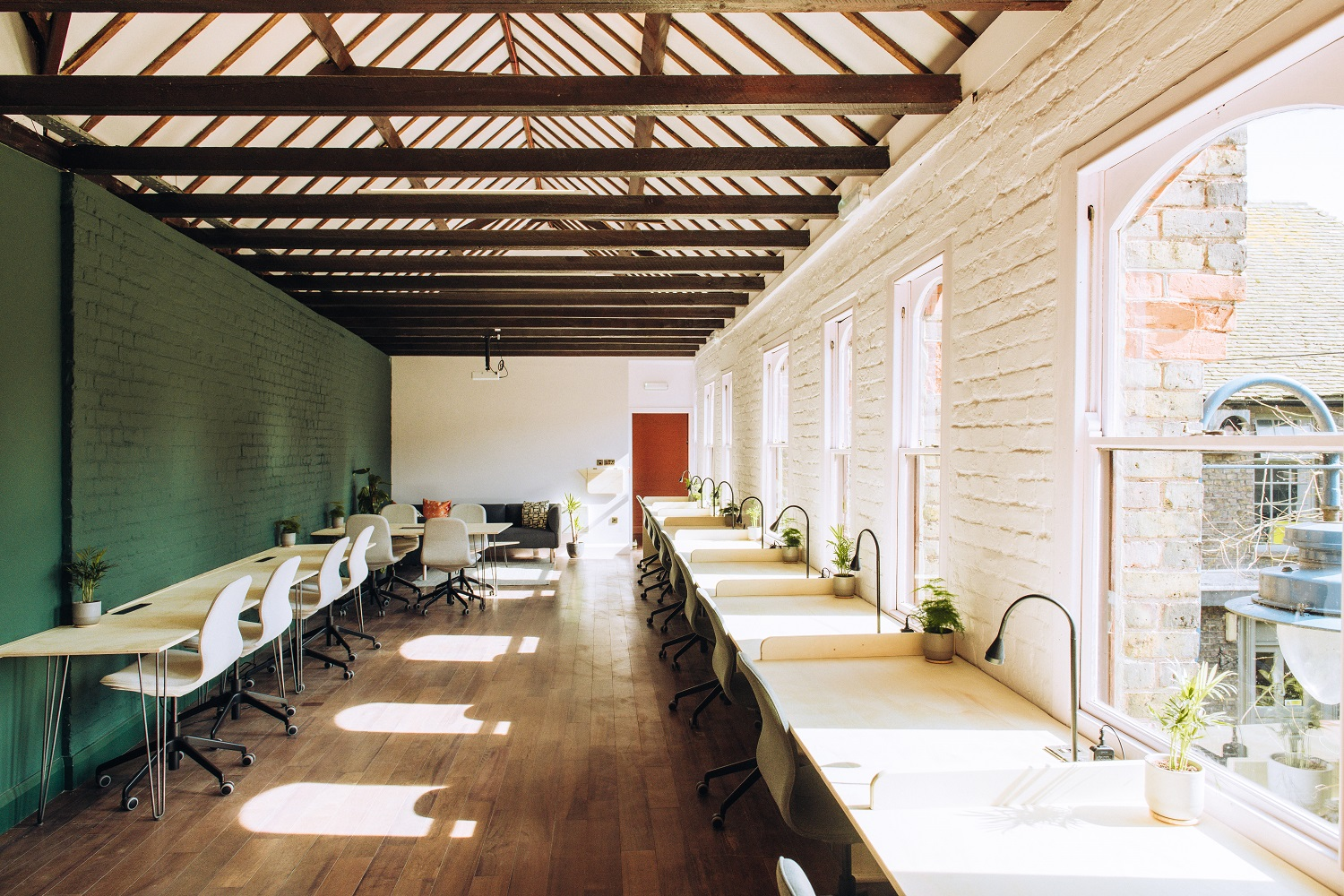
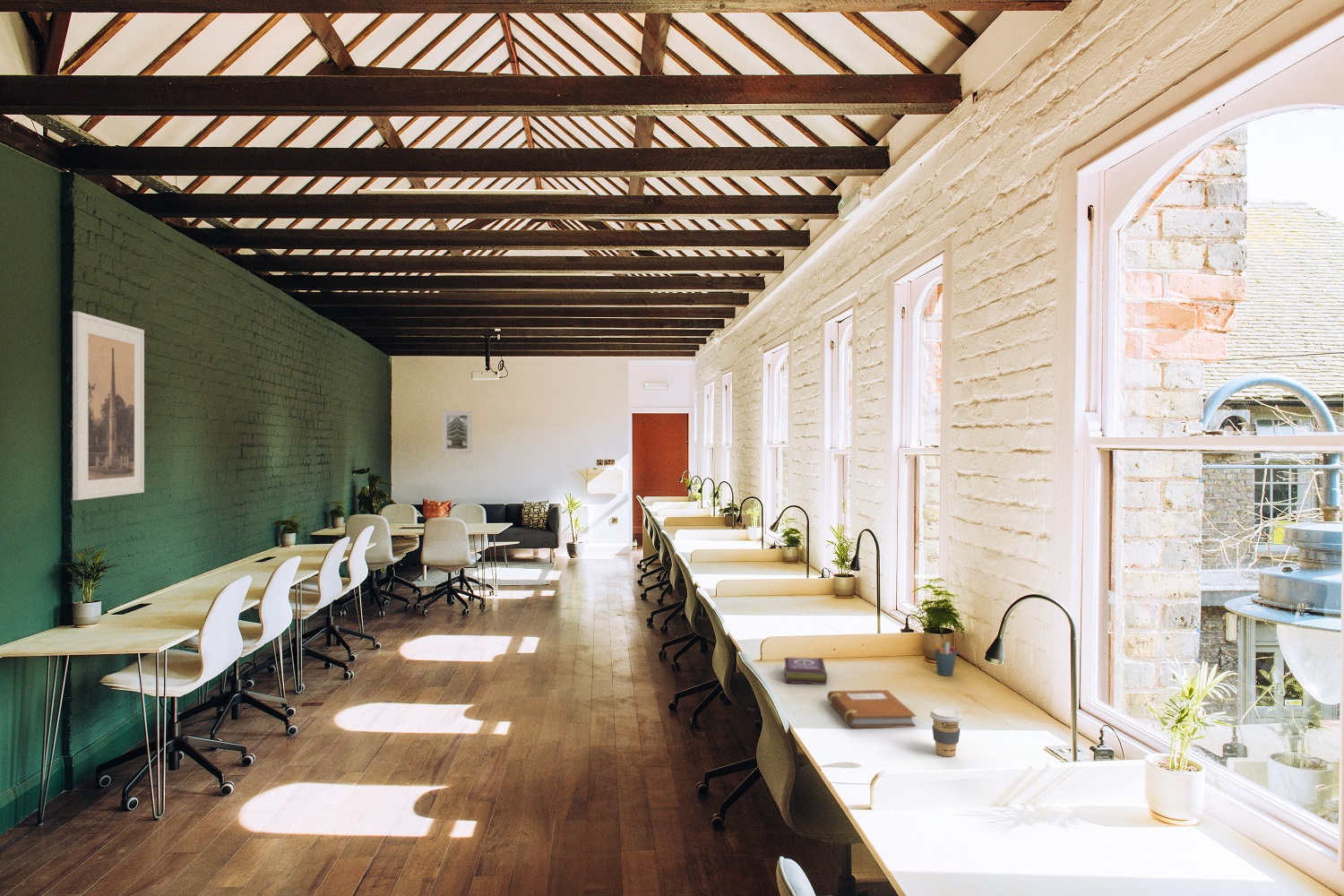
+ notebook [826,689,917,728]
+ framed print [72,311,145,501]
+ coffee cup [929,707,963,757]
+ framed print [441,409,473,454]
+ pen holder [932,641,958,676]
+ book [783,657,828,685]
